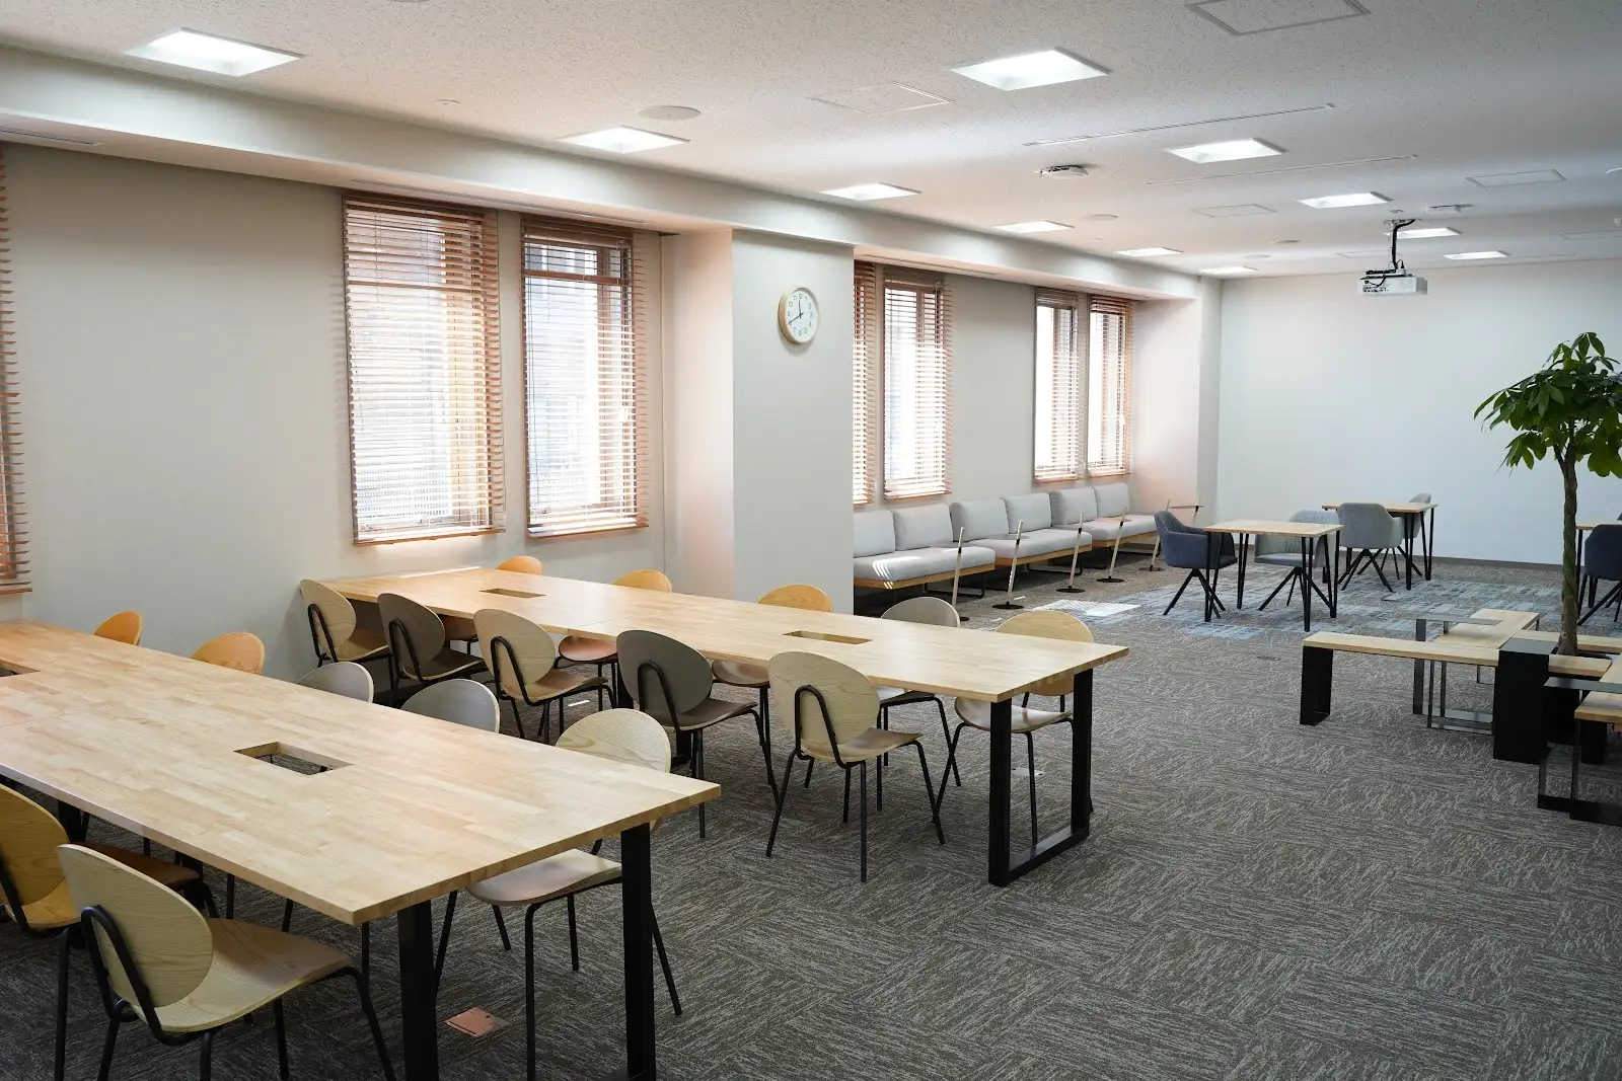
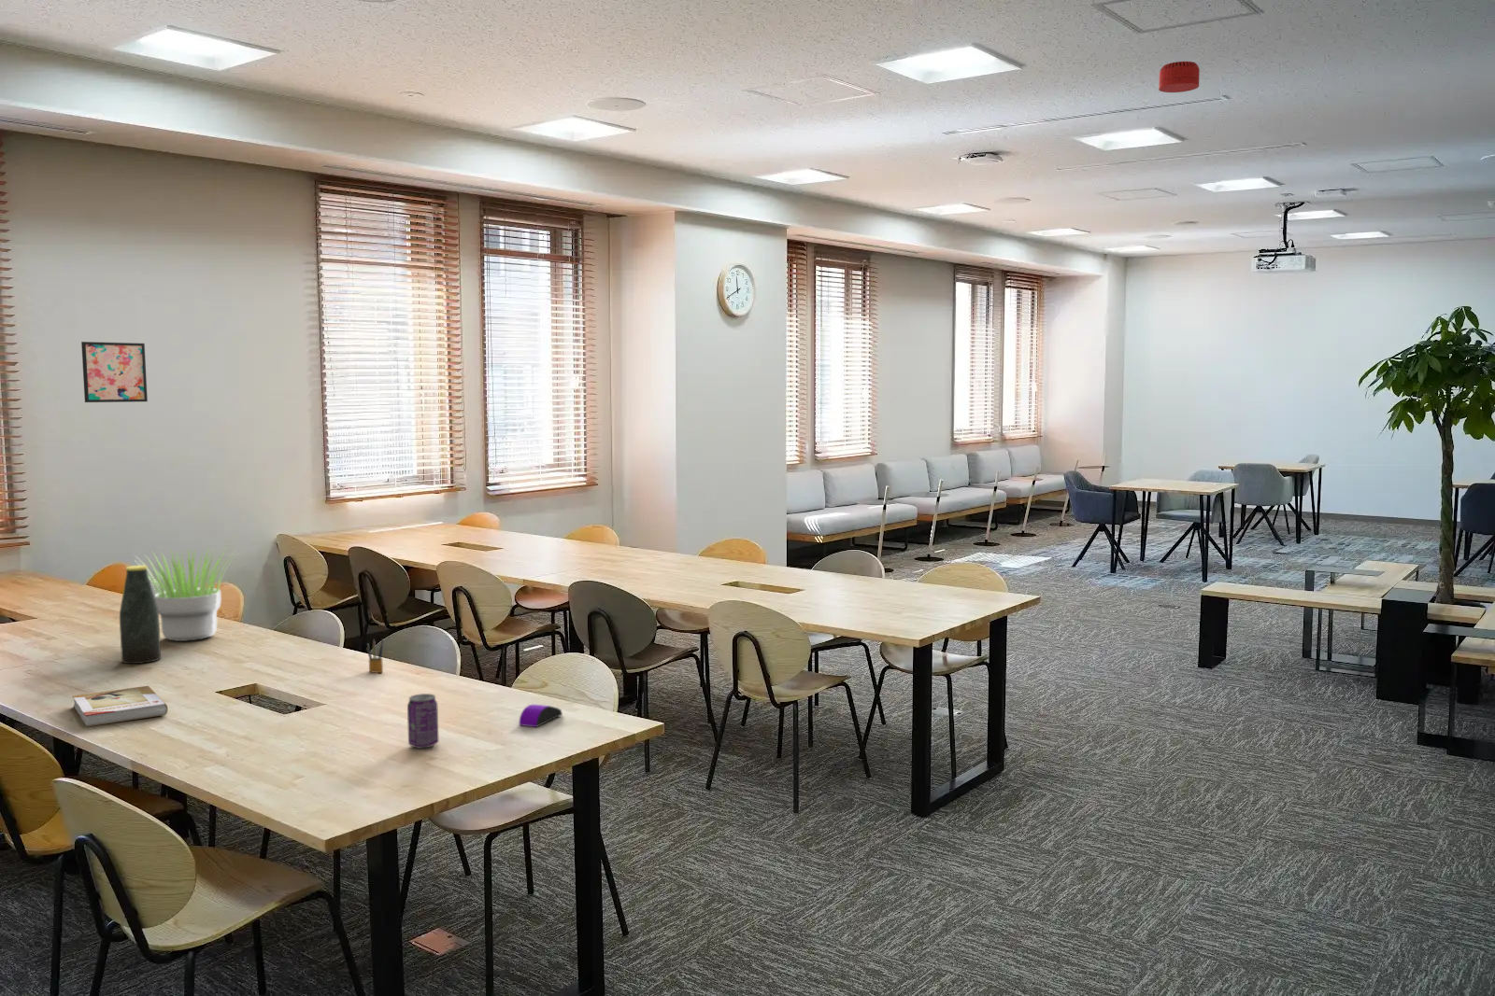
+ beverage can [406,693,440,749]
+ book [72,685,169,728]
+ potted plant [132,545,238,643]
+ pencil box [366,638,384,674]
+ computer mouse [517,704,564,728]
+ smoke detector [1158,61,1200,93]
+ bottle [119,565,161,665]
+ wall art [80,341,149,404]
